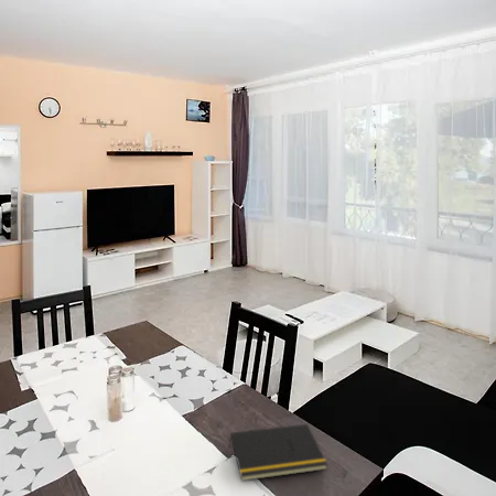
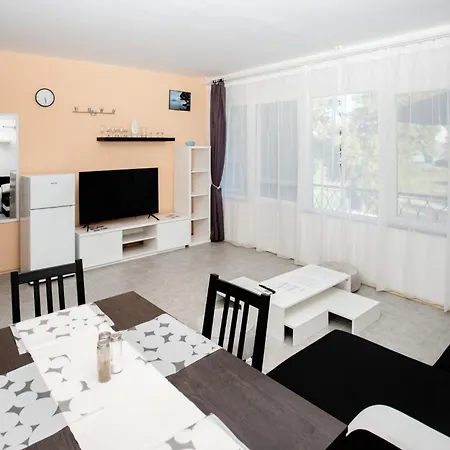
- notepad [228,423,328,482]
